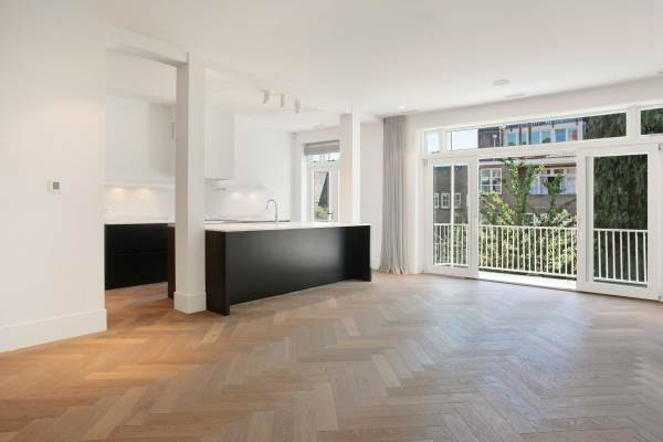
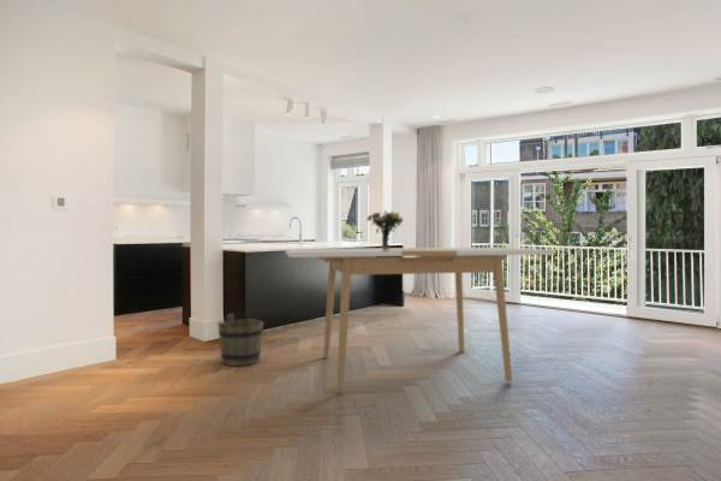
+ bouquet [367,209,405,249]
+ bucket [216,313,264,367]
+ dining table [284,247,556,393]
